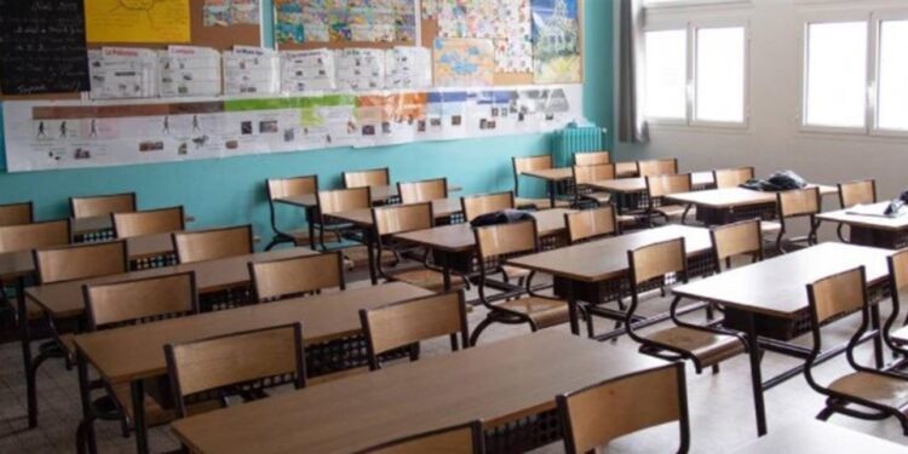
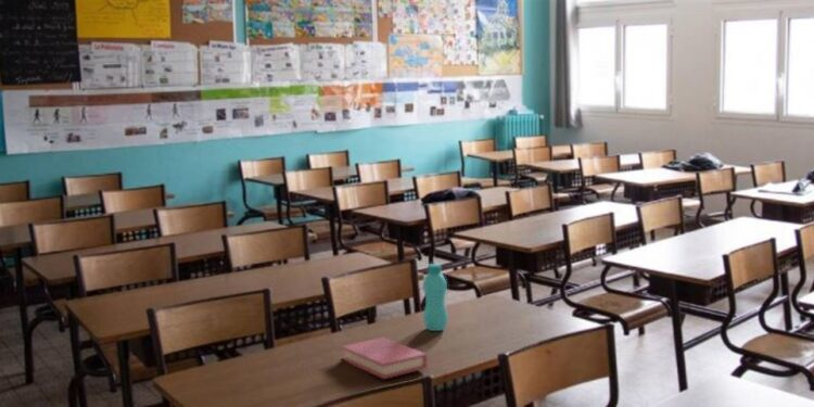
+ book [341,336,428,380]
+ bottle [421,263,449,332]
